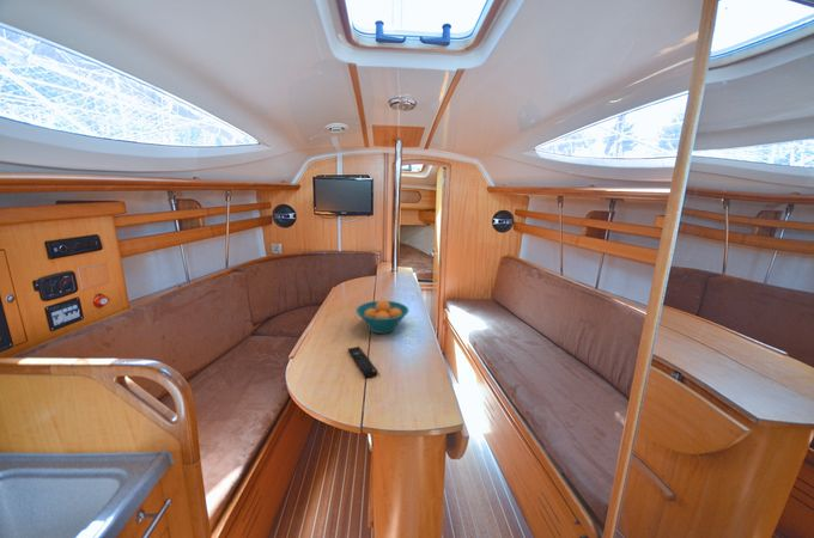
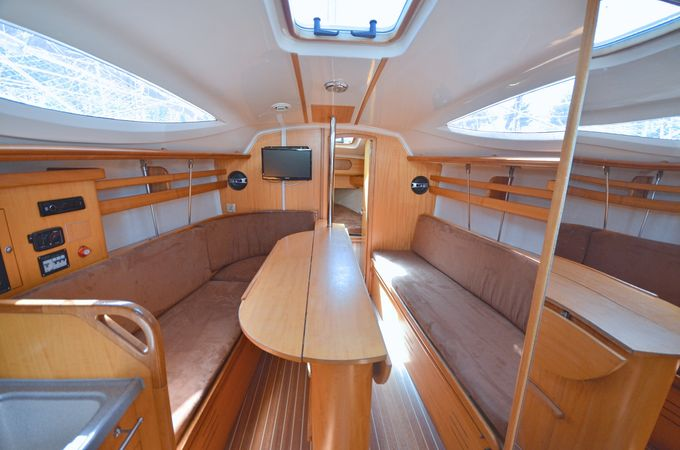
- remote control [347,346,378,379]
- fruit bowl [356,299,409,335]
